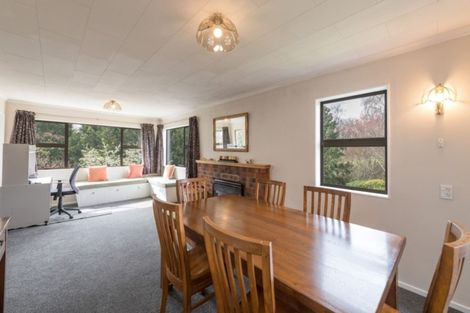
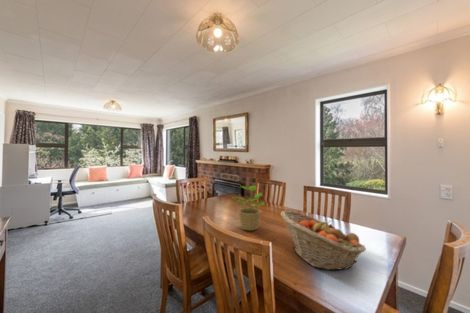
+ potted plant [231,184,266,232]
+ fruit basket [280,209,367,271]
